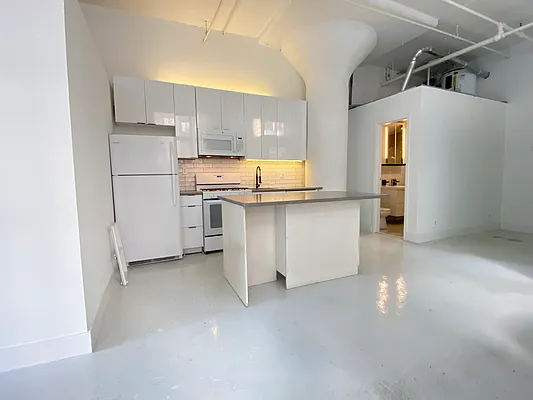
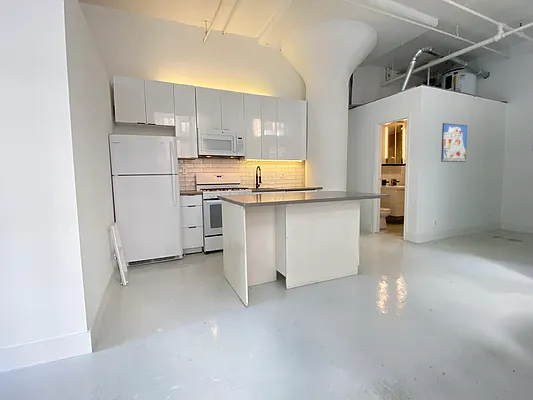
+ wall art [440,122,468,163]
